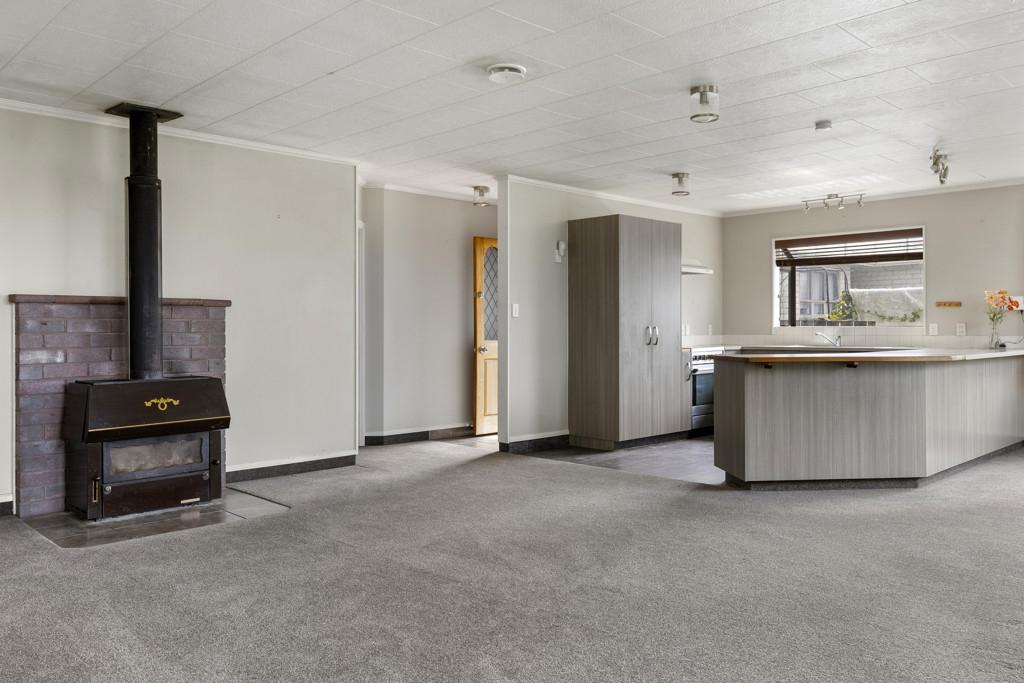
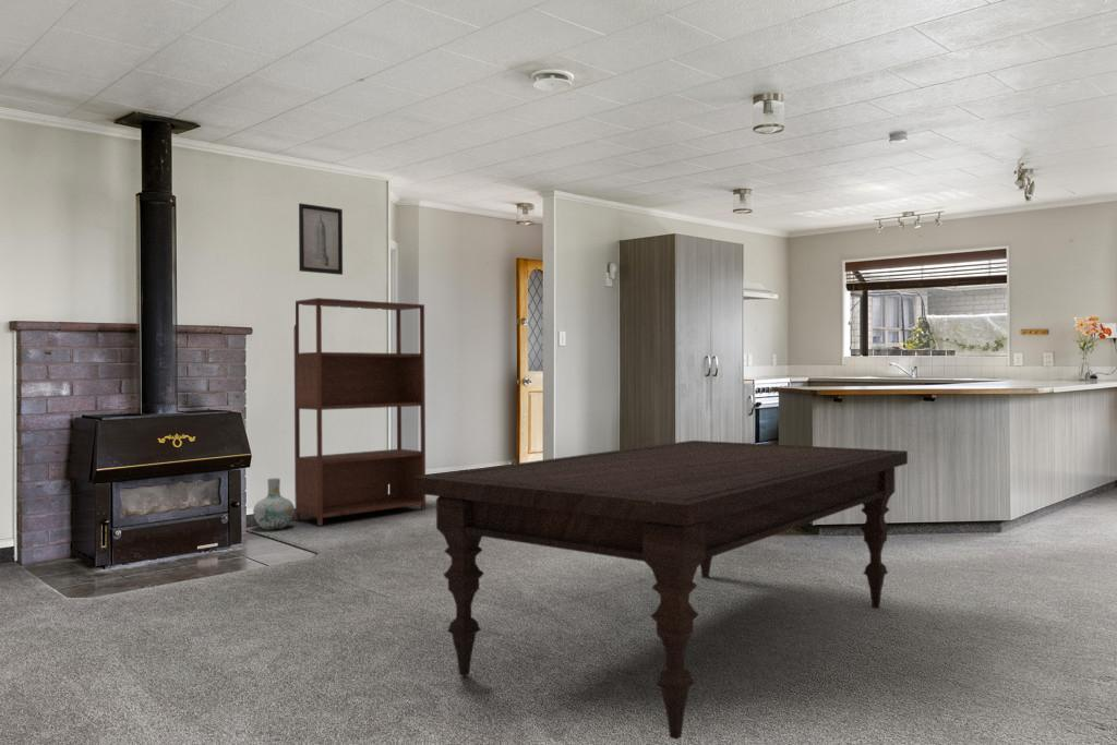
+ dining table [413,440,909,741]
+ wall art [298,202,344,276]
+ vase [252,477,296,531]
+ bookshelf [293,297,427,527]
